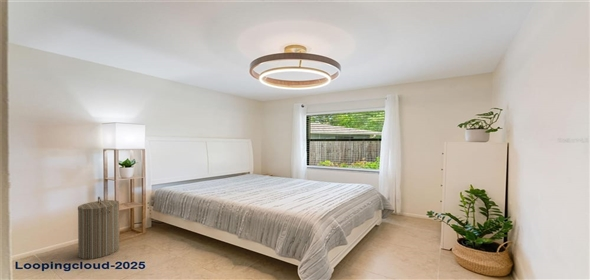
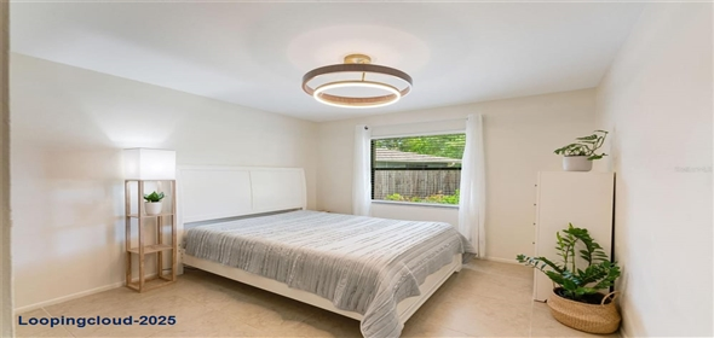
- laundry hamper [77,196,120,260]
